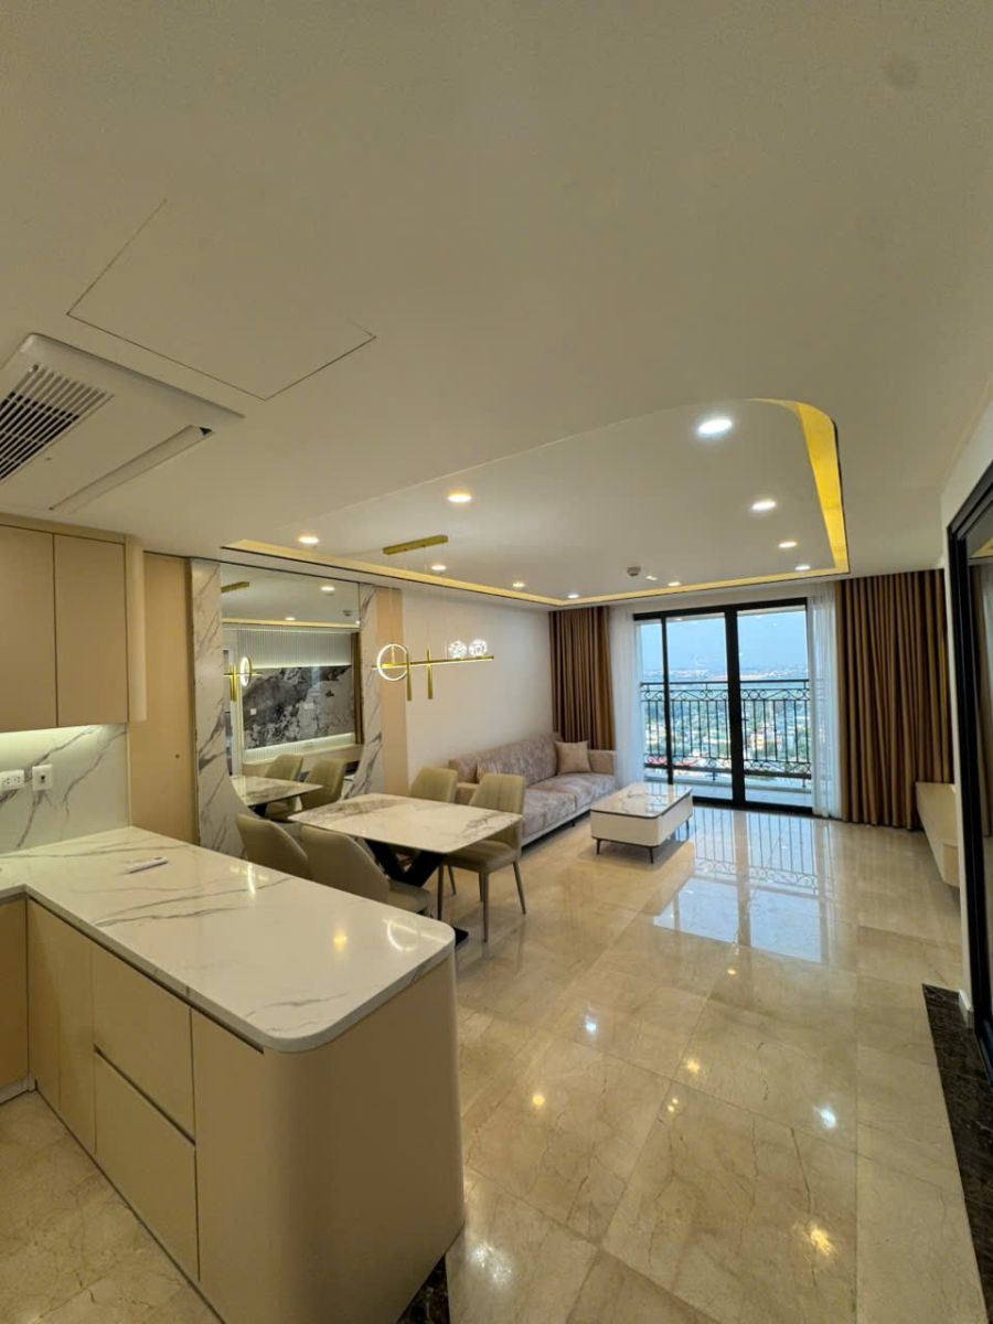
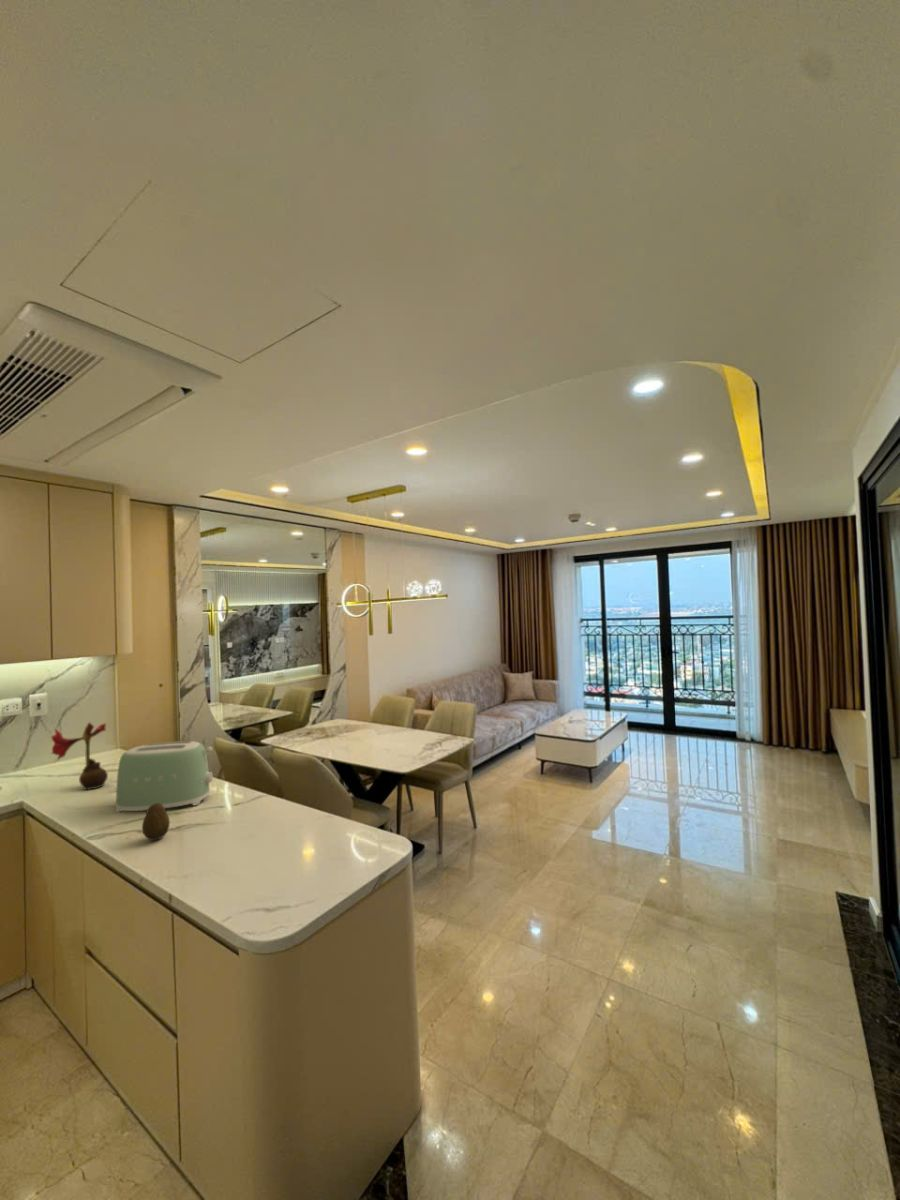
+ fruit [141,803,171,841]
+ flower [50,721,109,791]
+ toaster [115,740,214,813]
